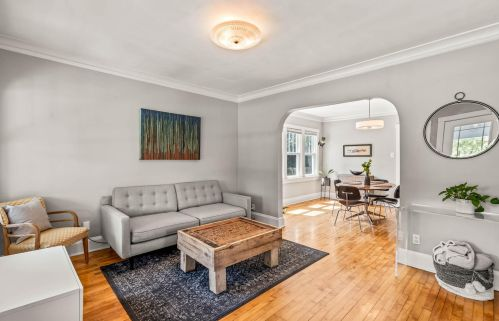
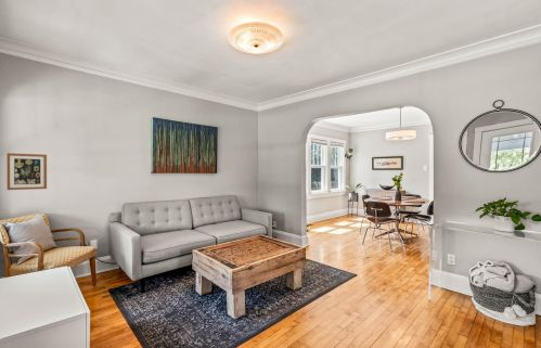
+ wall art [7,152,48,191]
